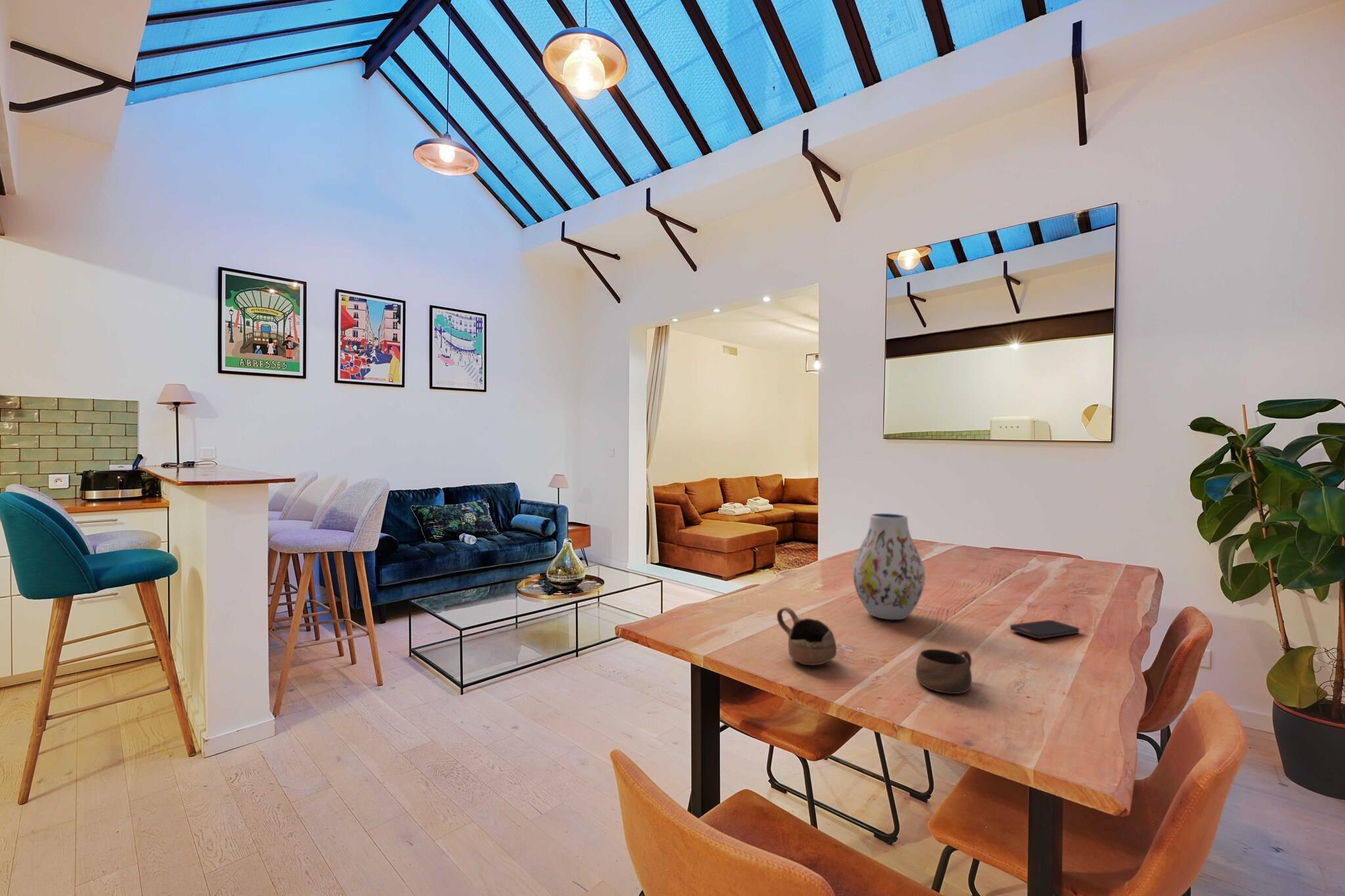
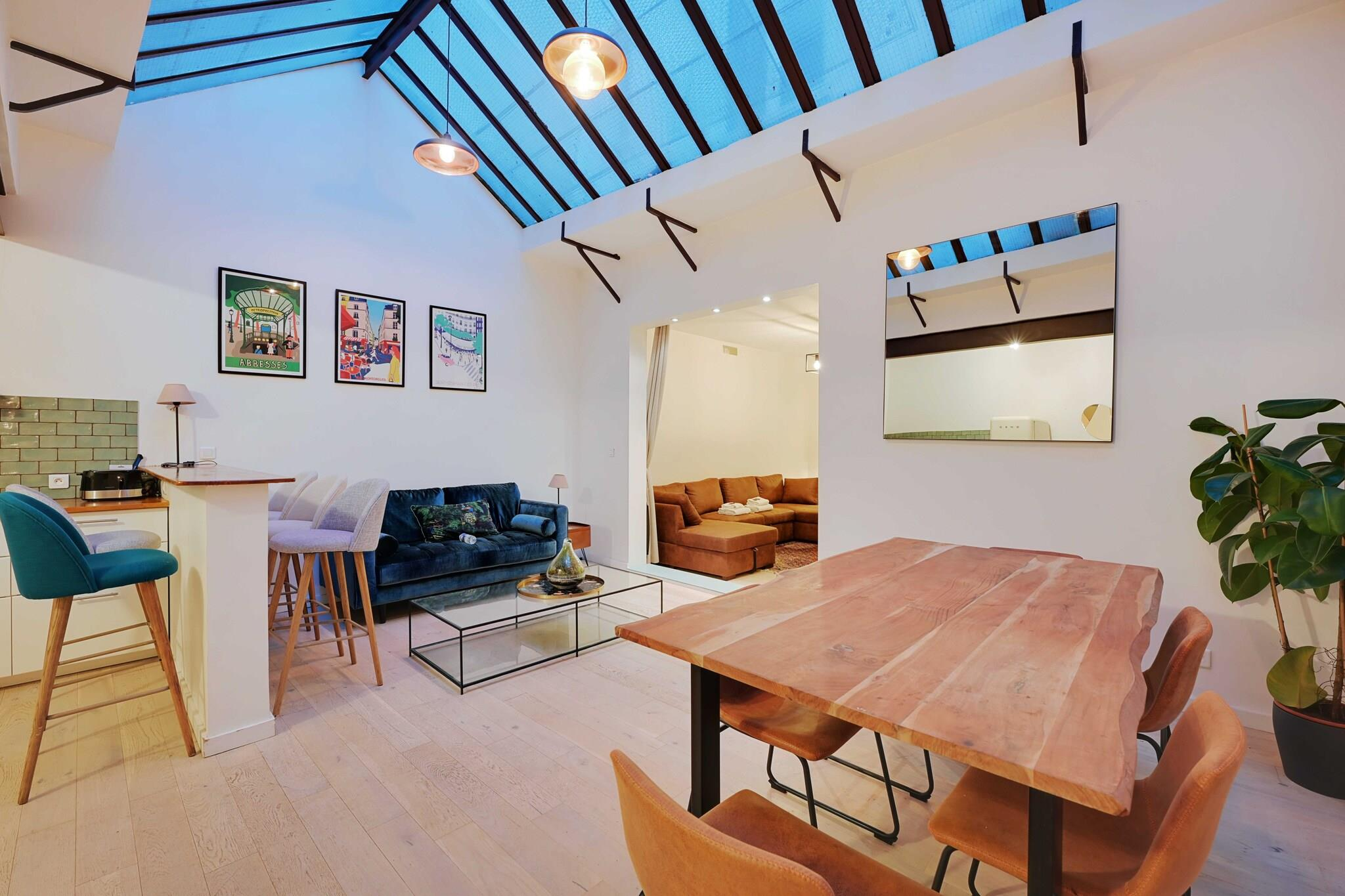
- smartphone [1009,619,1080,639]
- vase [852,513,926,620]
- cup [915,649,973,694]
- cup [776,607,837,666]
